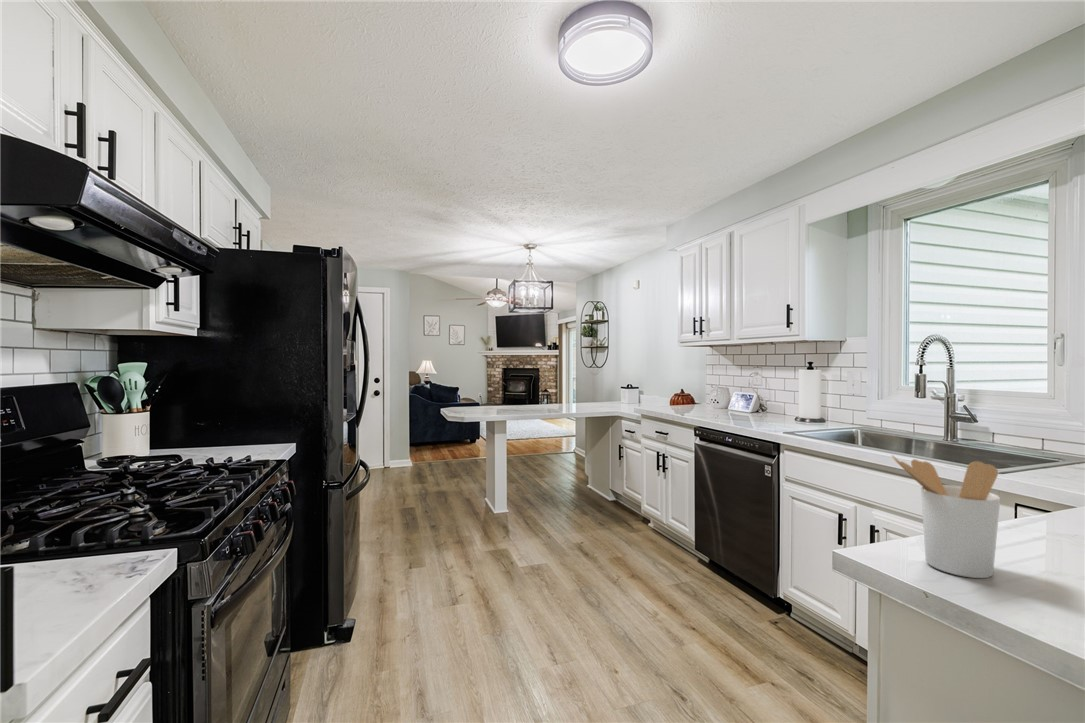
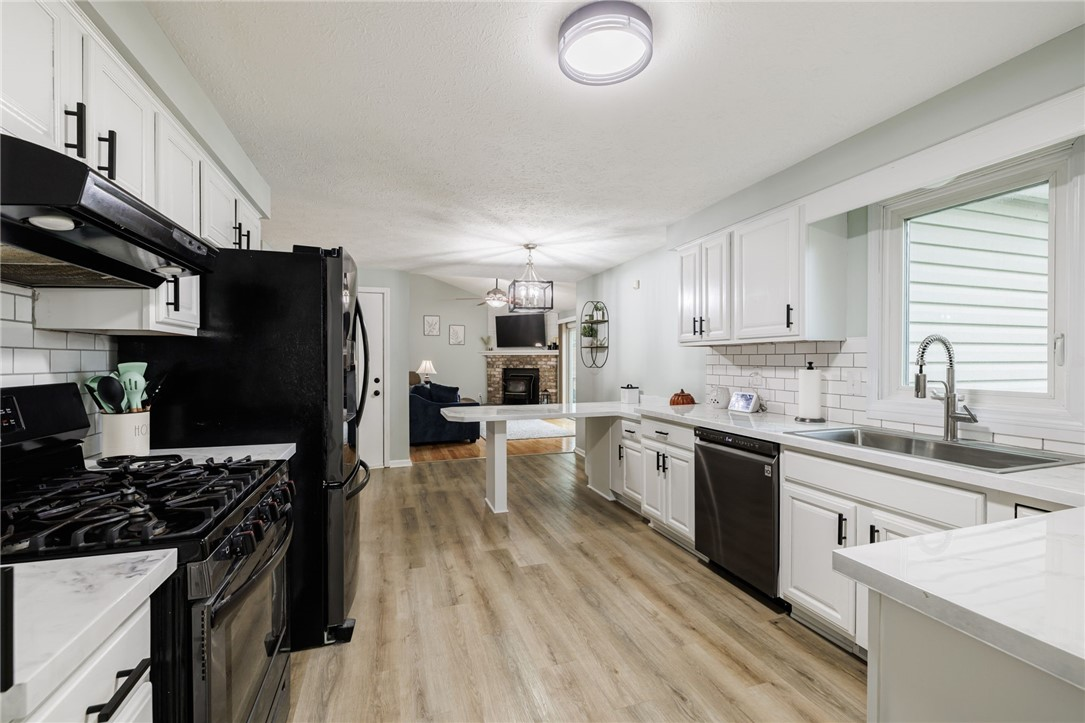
- utensil holder [891,454,1001,579]
